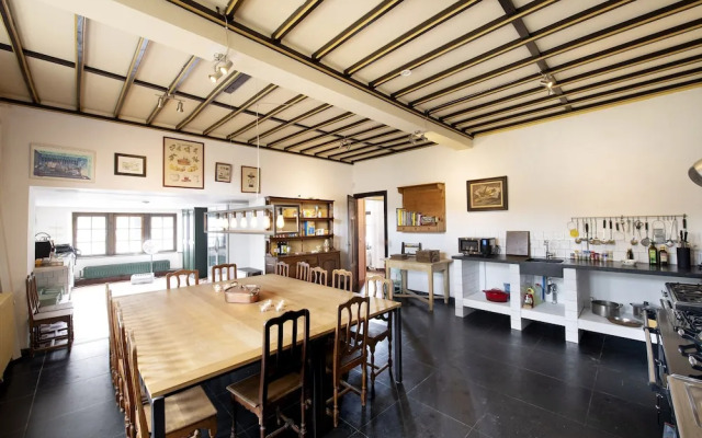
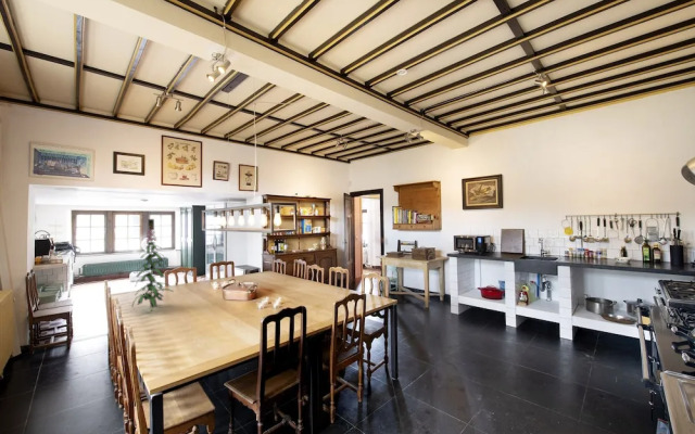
+ plant [131,218,175,311]
